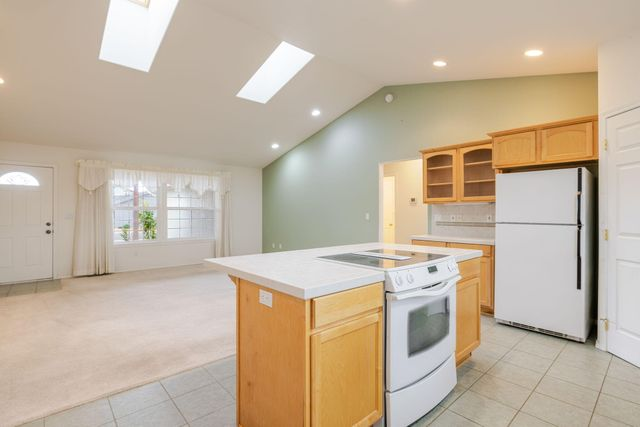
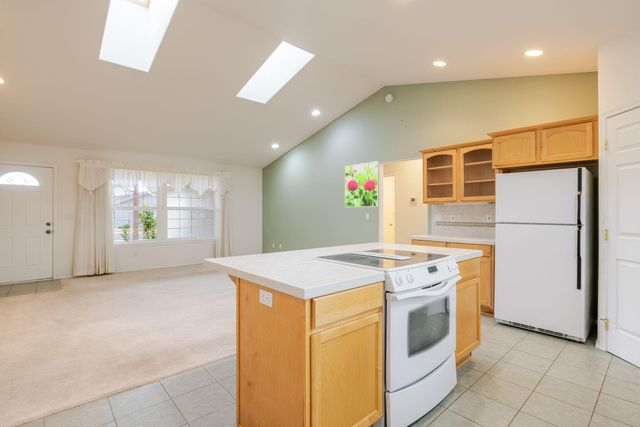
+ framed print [344,160,380,208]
